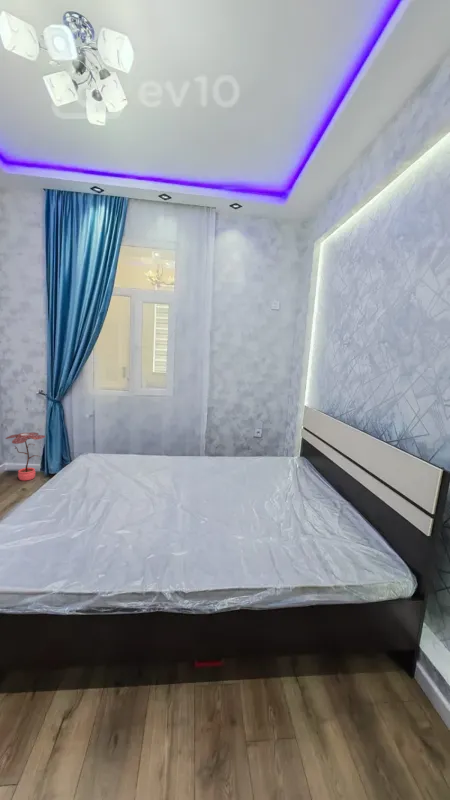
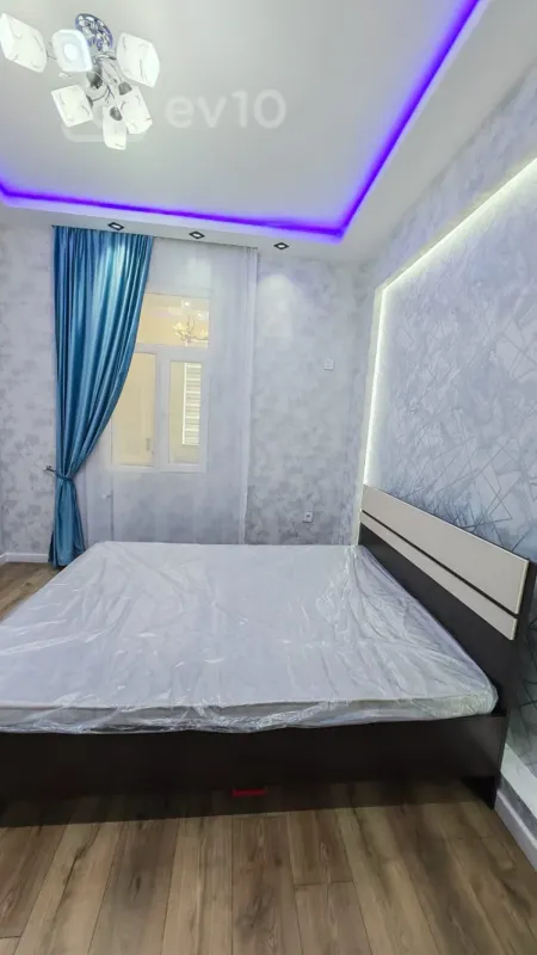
- potted plant [5,431,46,482]
